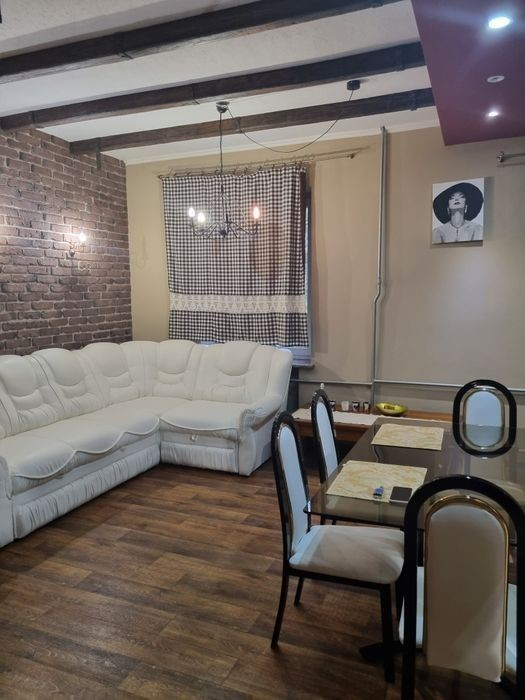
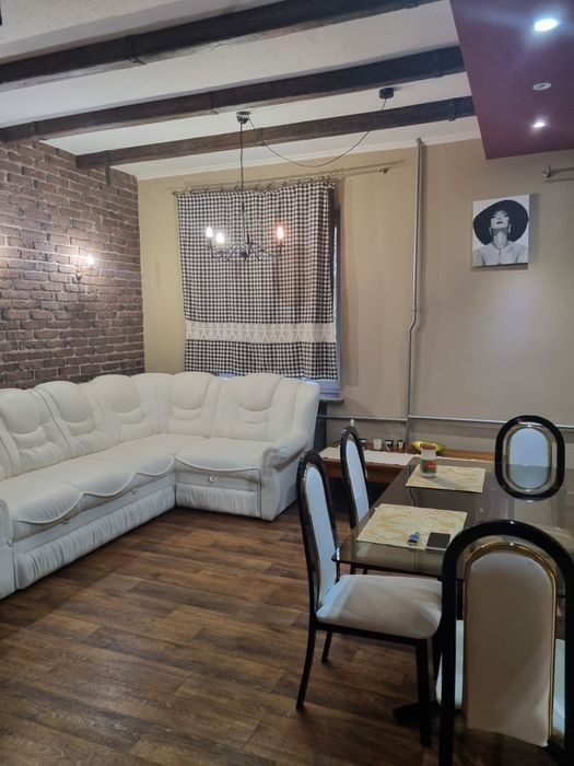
+ jar [419,443,438,478]
